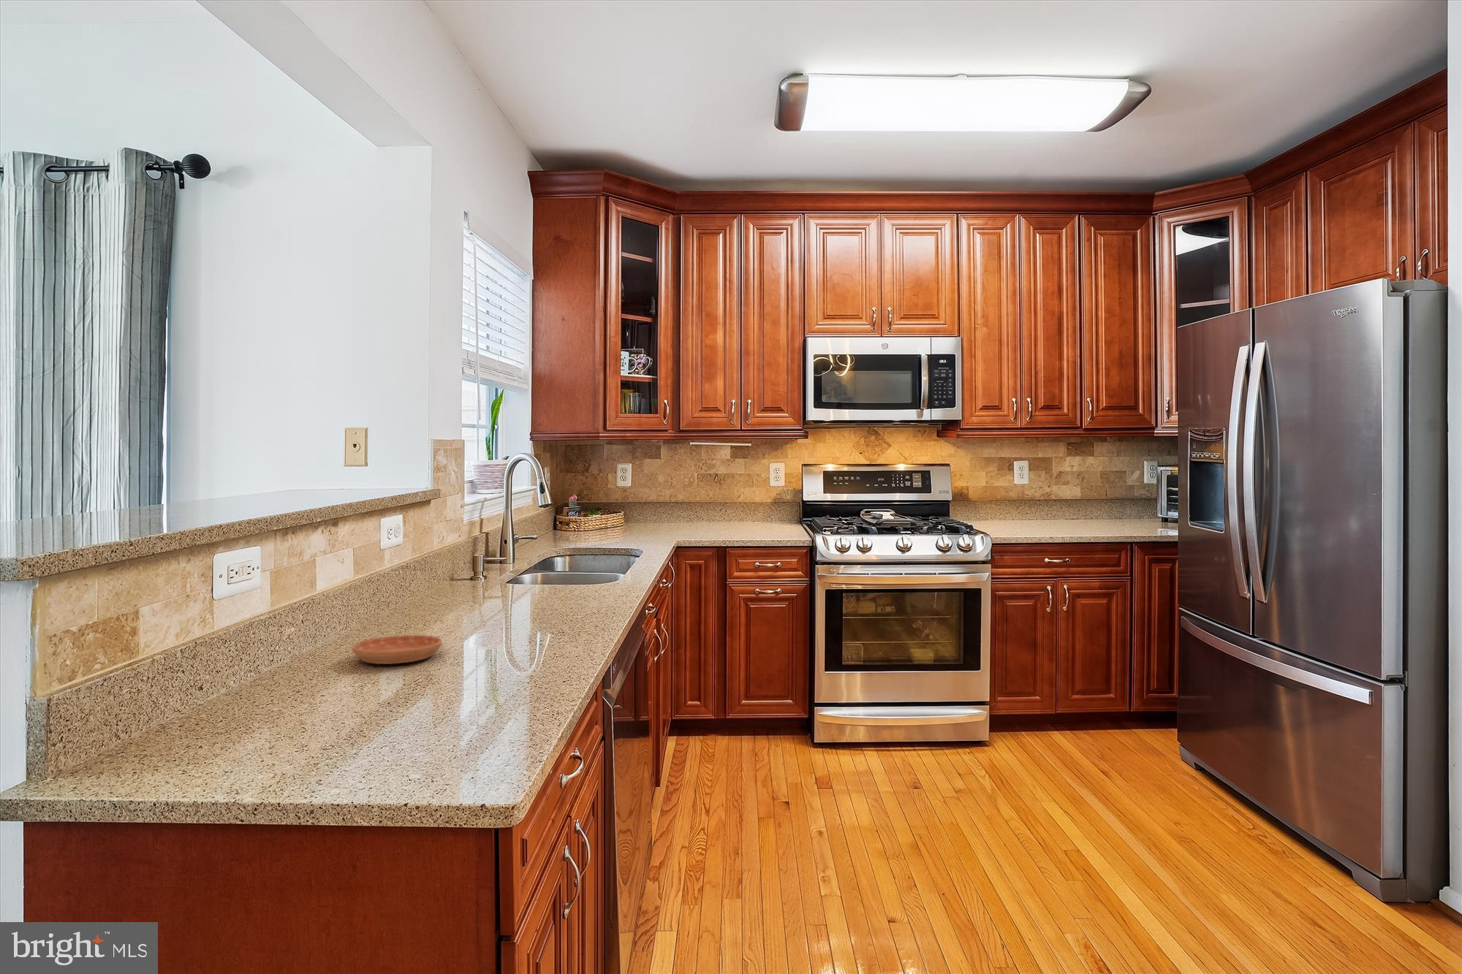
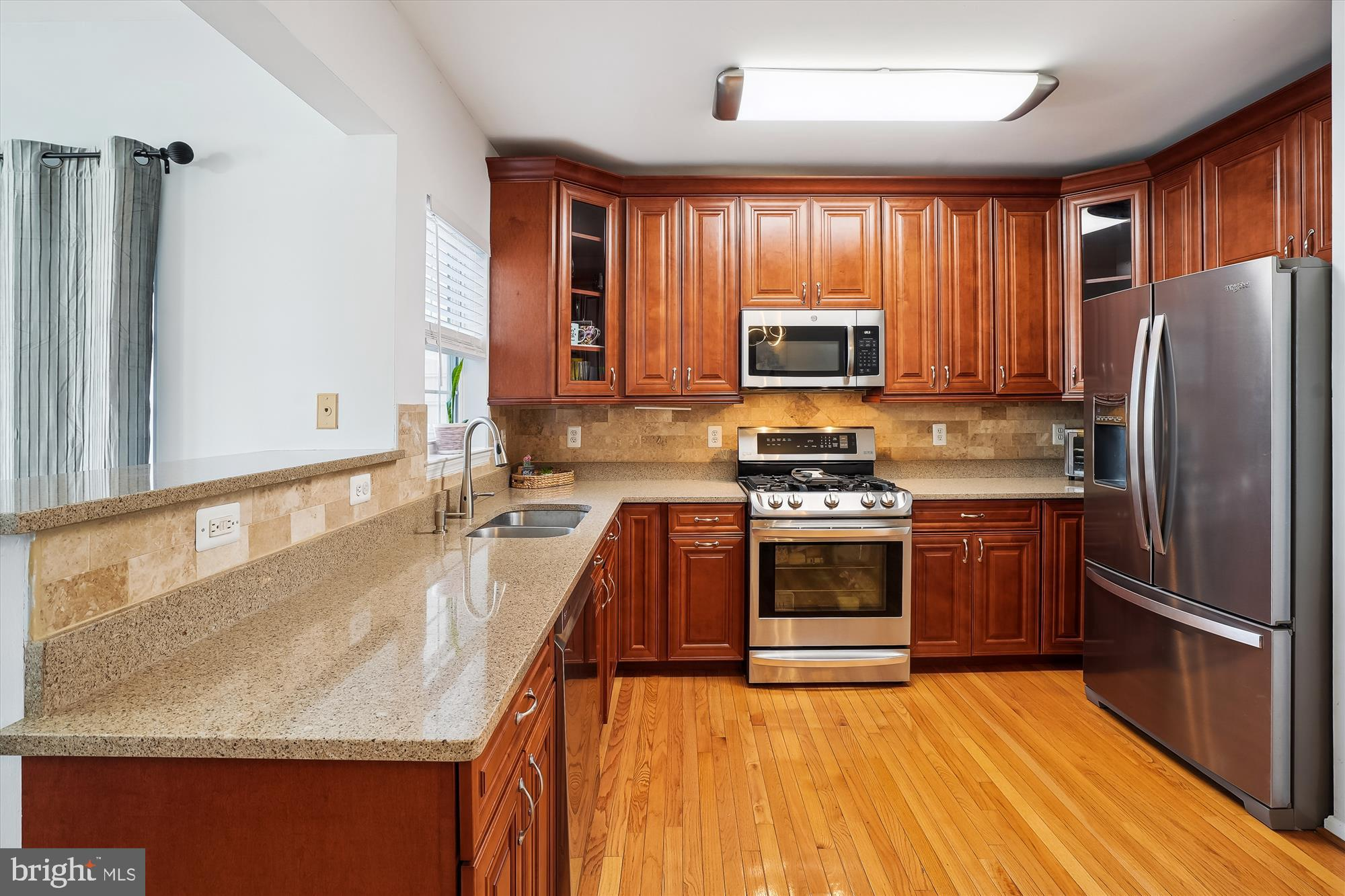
- saucer [351,634,443,665]
